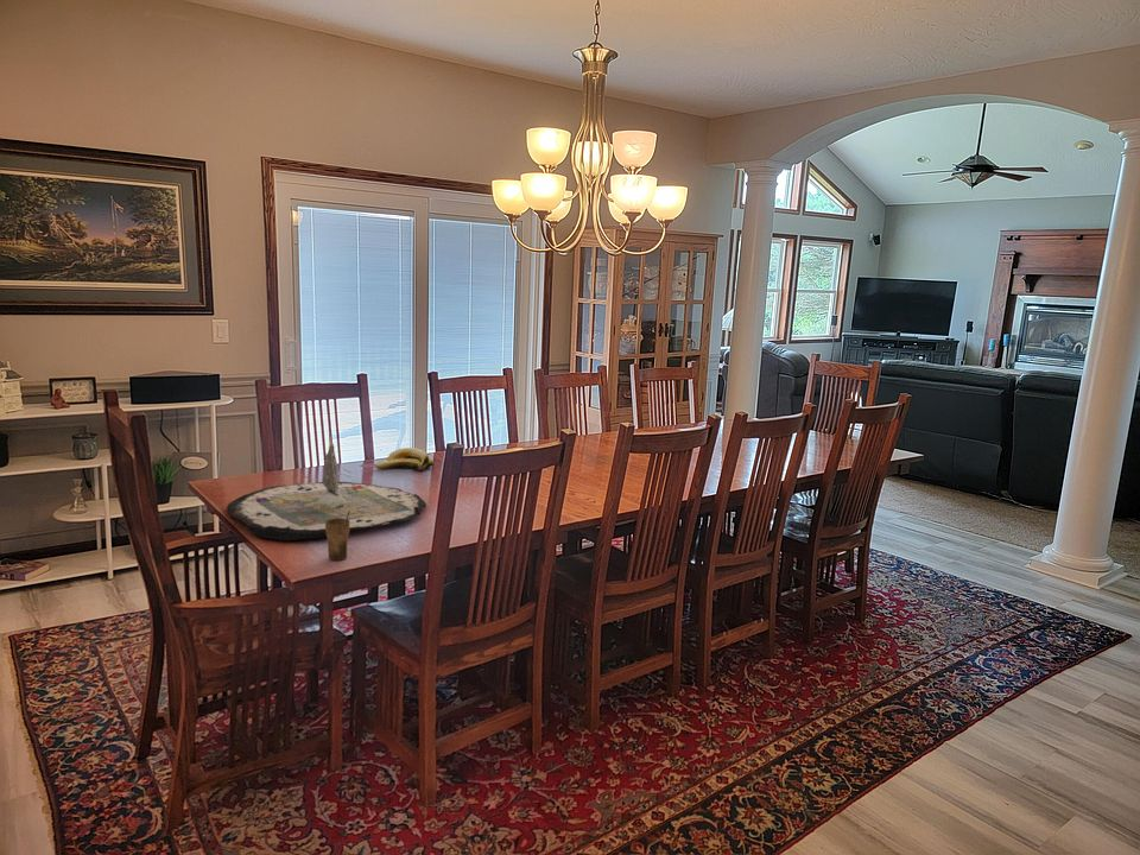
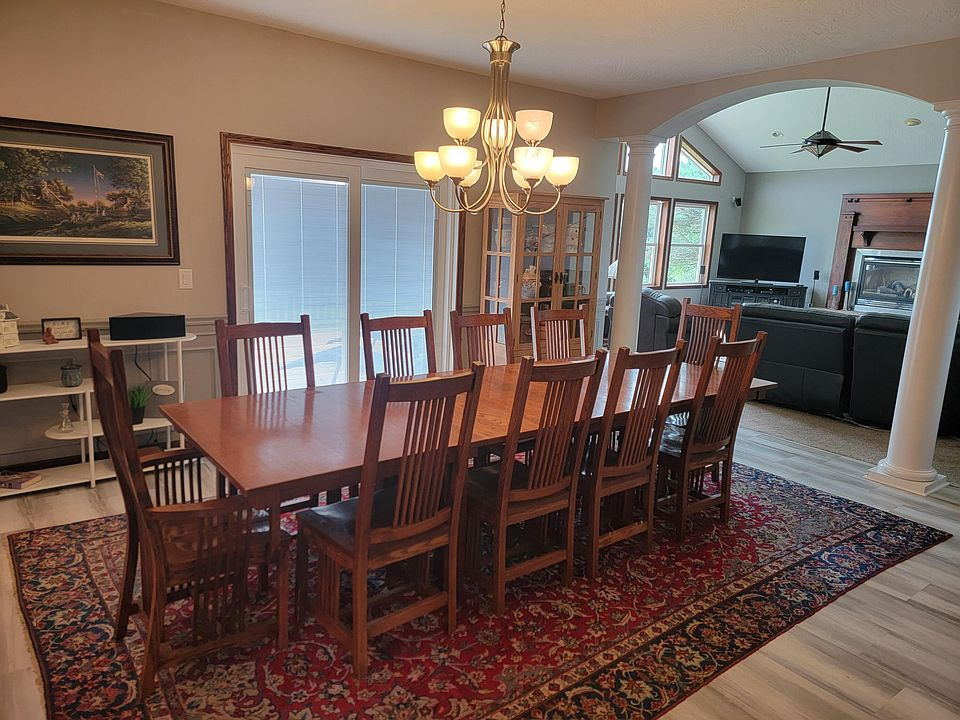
- cup [325,511,350,562]
- board game [226,432,428,542]
- banana [374,446,435,473]
